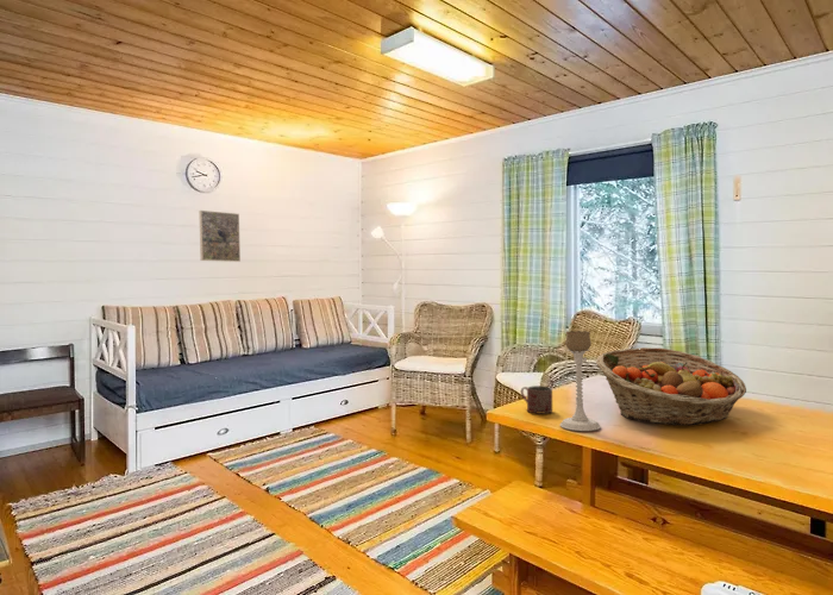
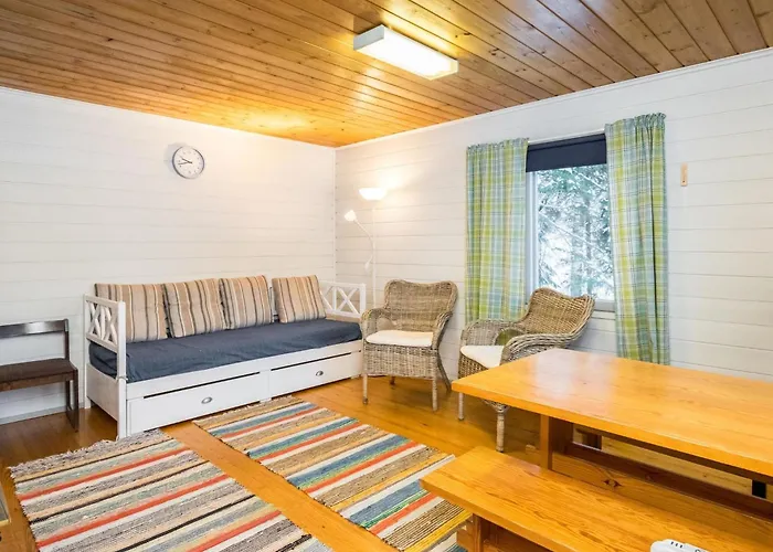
- fruit basket [595,346,747,426]
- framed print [198,209,242,263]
- mug [520,384,553,415]
- candle holder [559,330,602,432]
